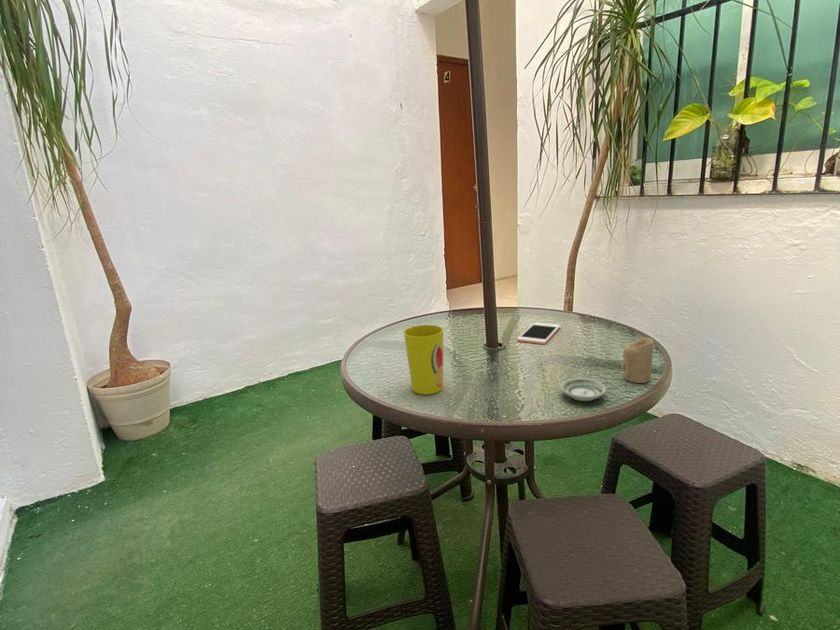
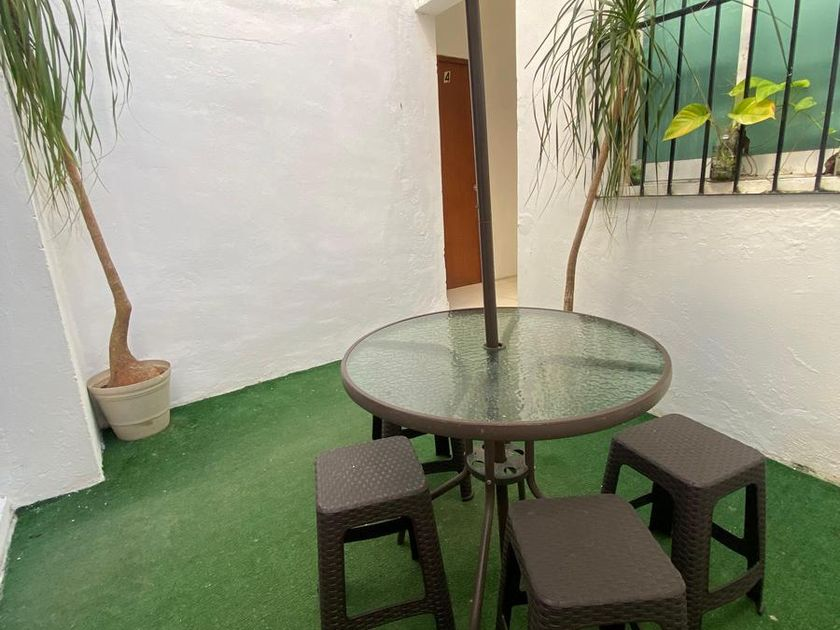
- candle [621,336,655,384]
- cell phone [517,322,561,345]
- saucer [559,377,607,402]
- cup [403,324,445,396]
